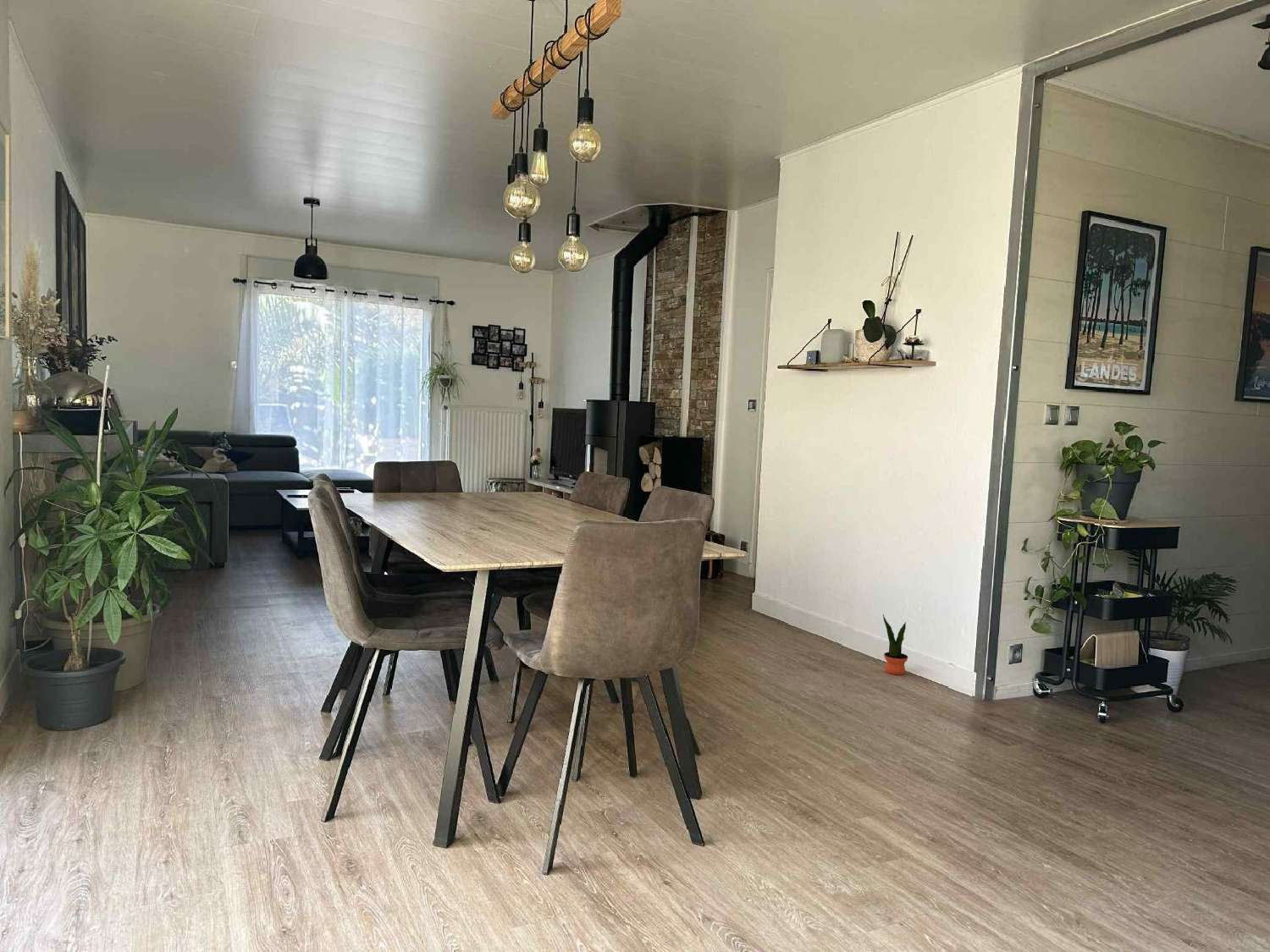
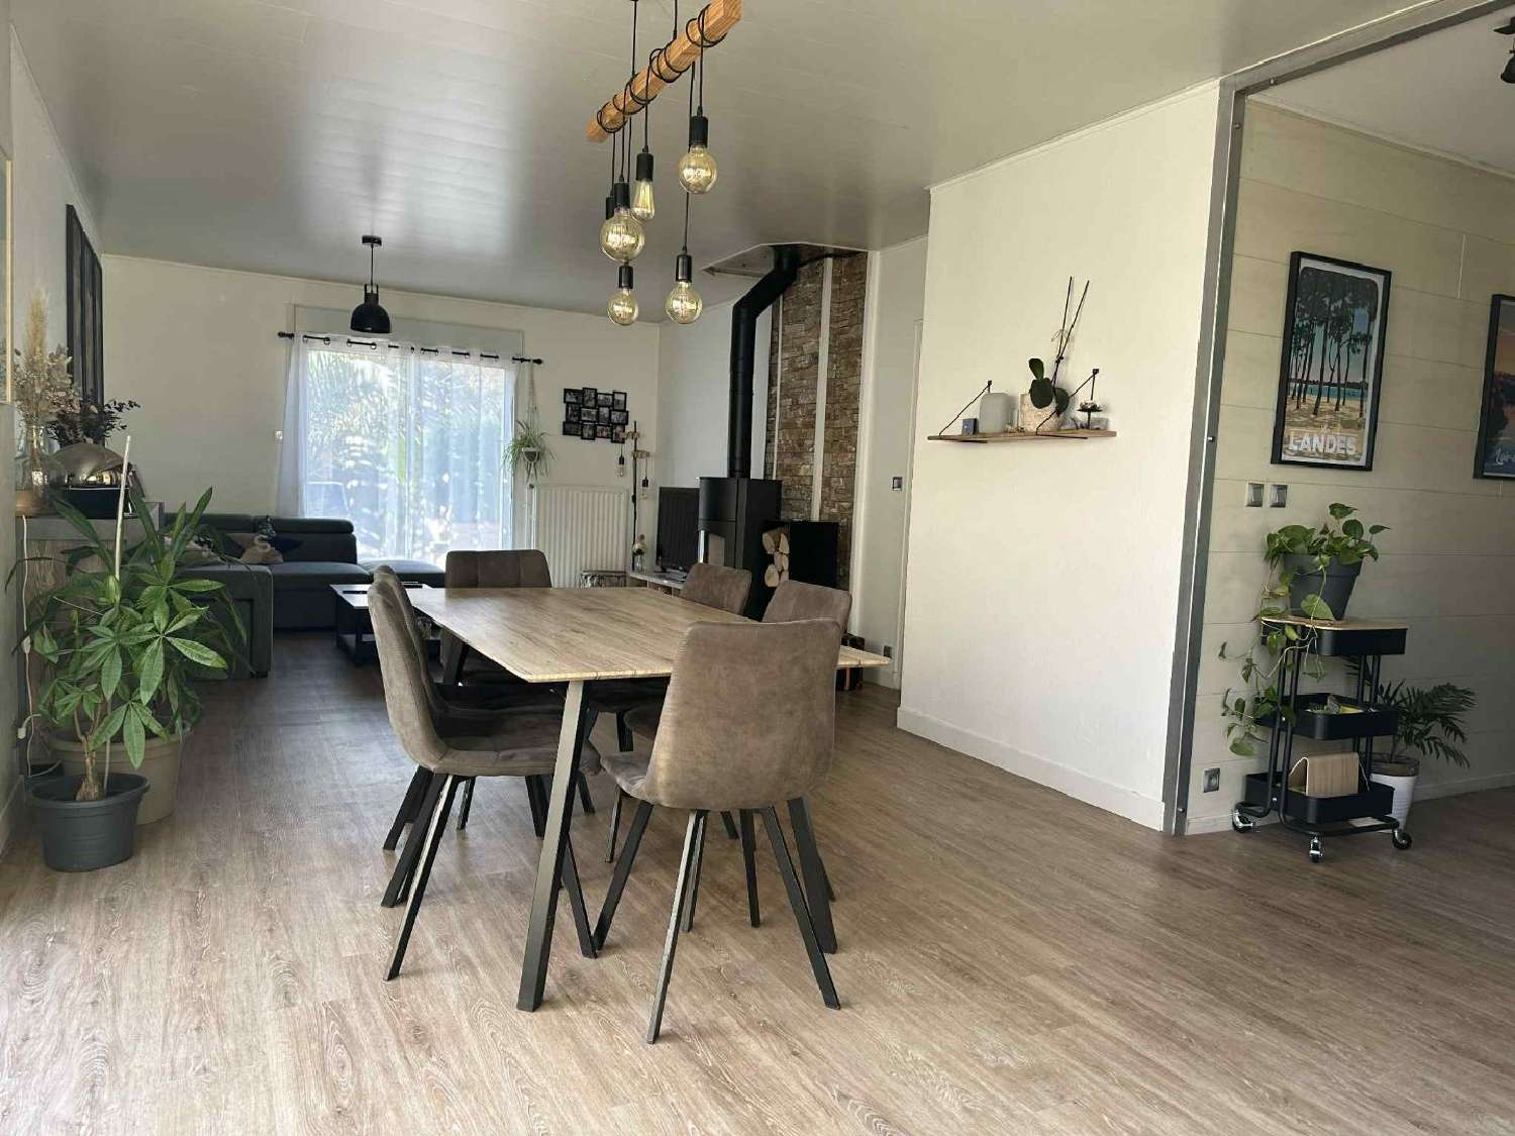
- potted plant [882,614,908,675]
